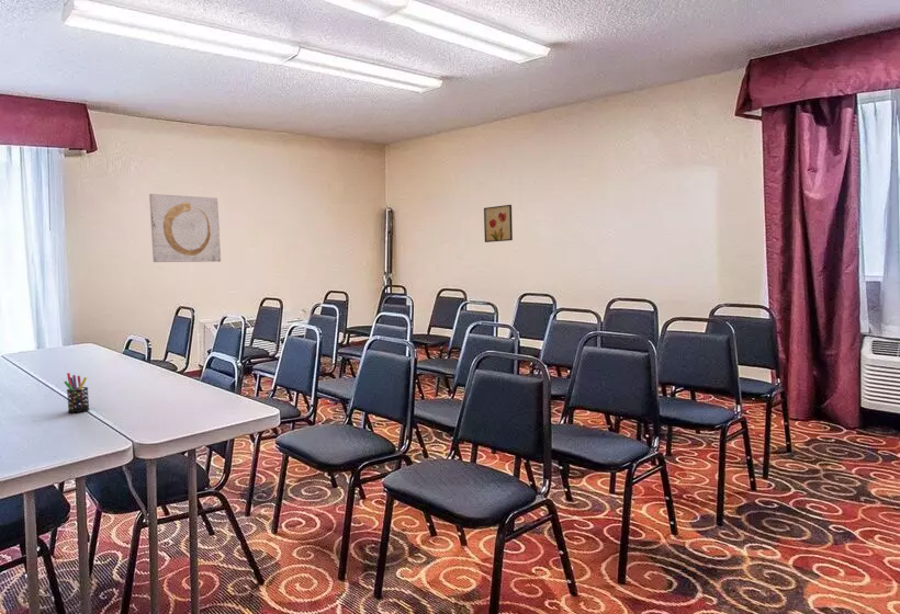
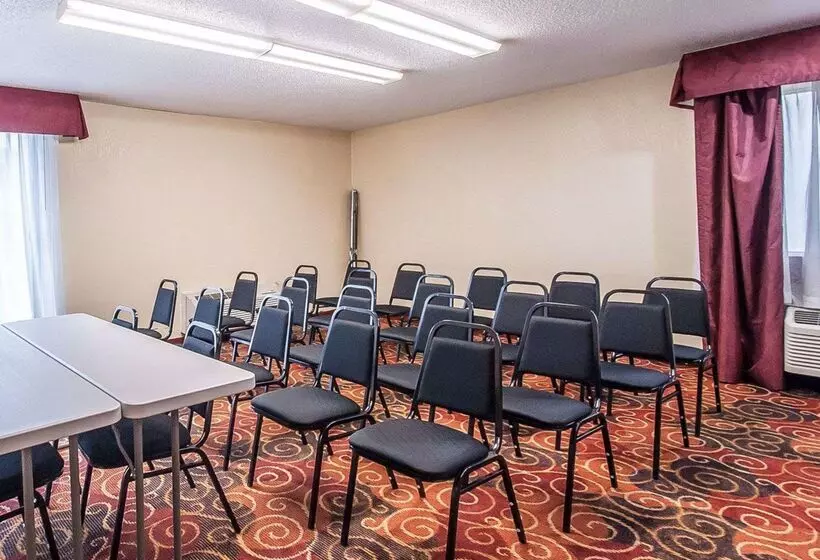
- pen holder [64,372,91,413]
- wall art [148,193,222,263]
- wall art [483,204,514,243]
